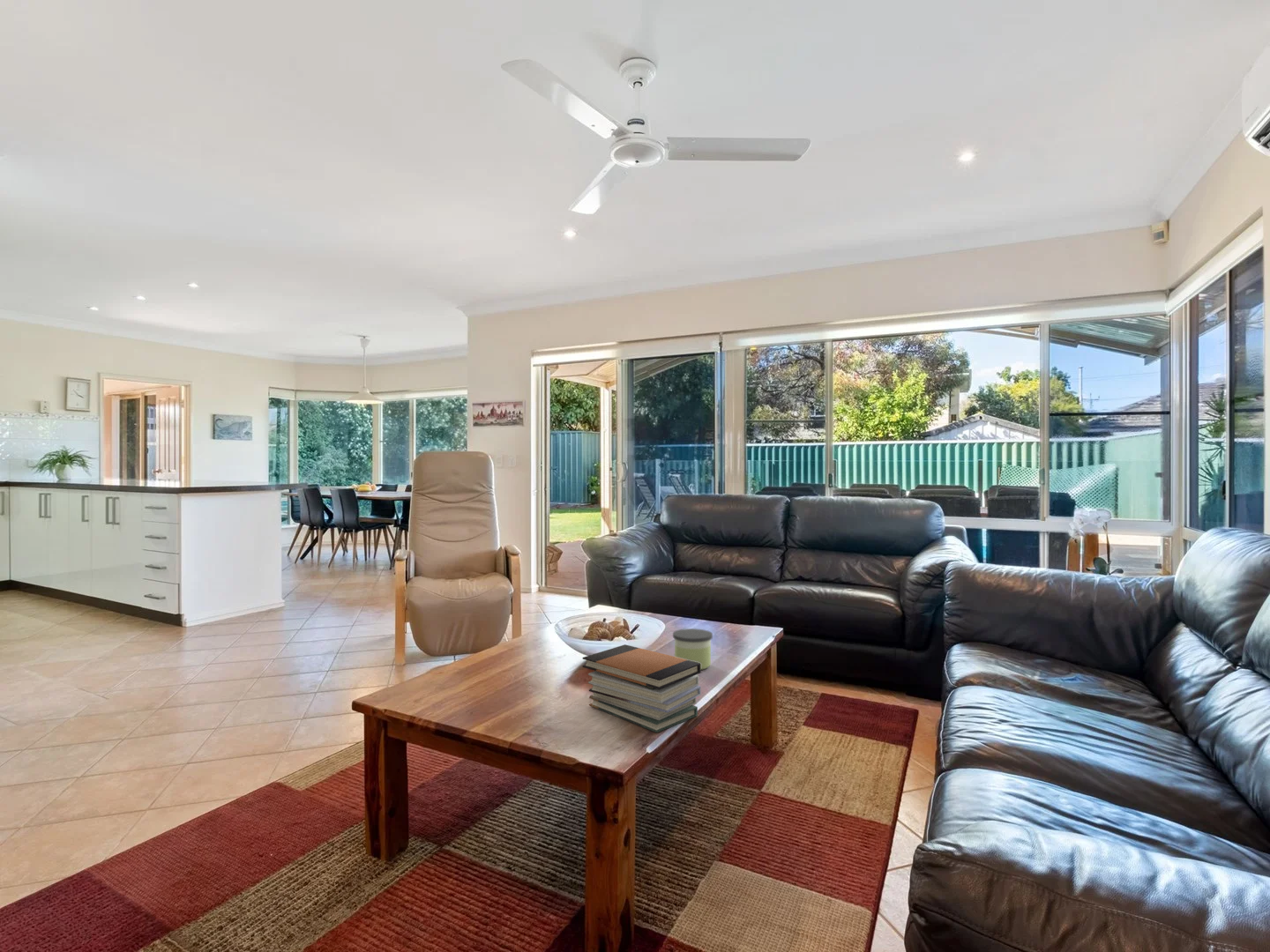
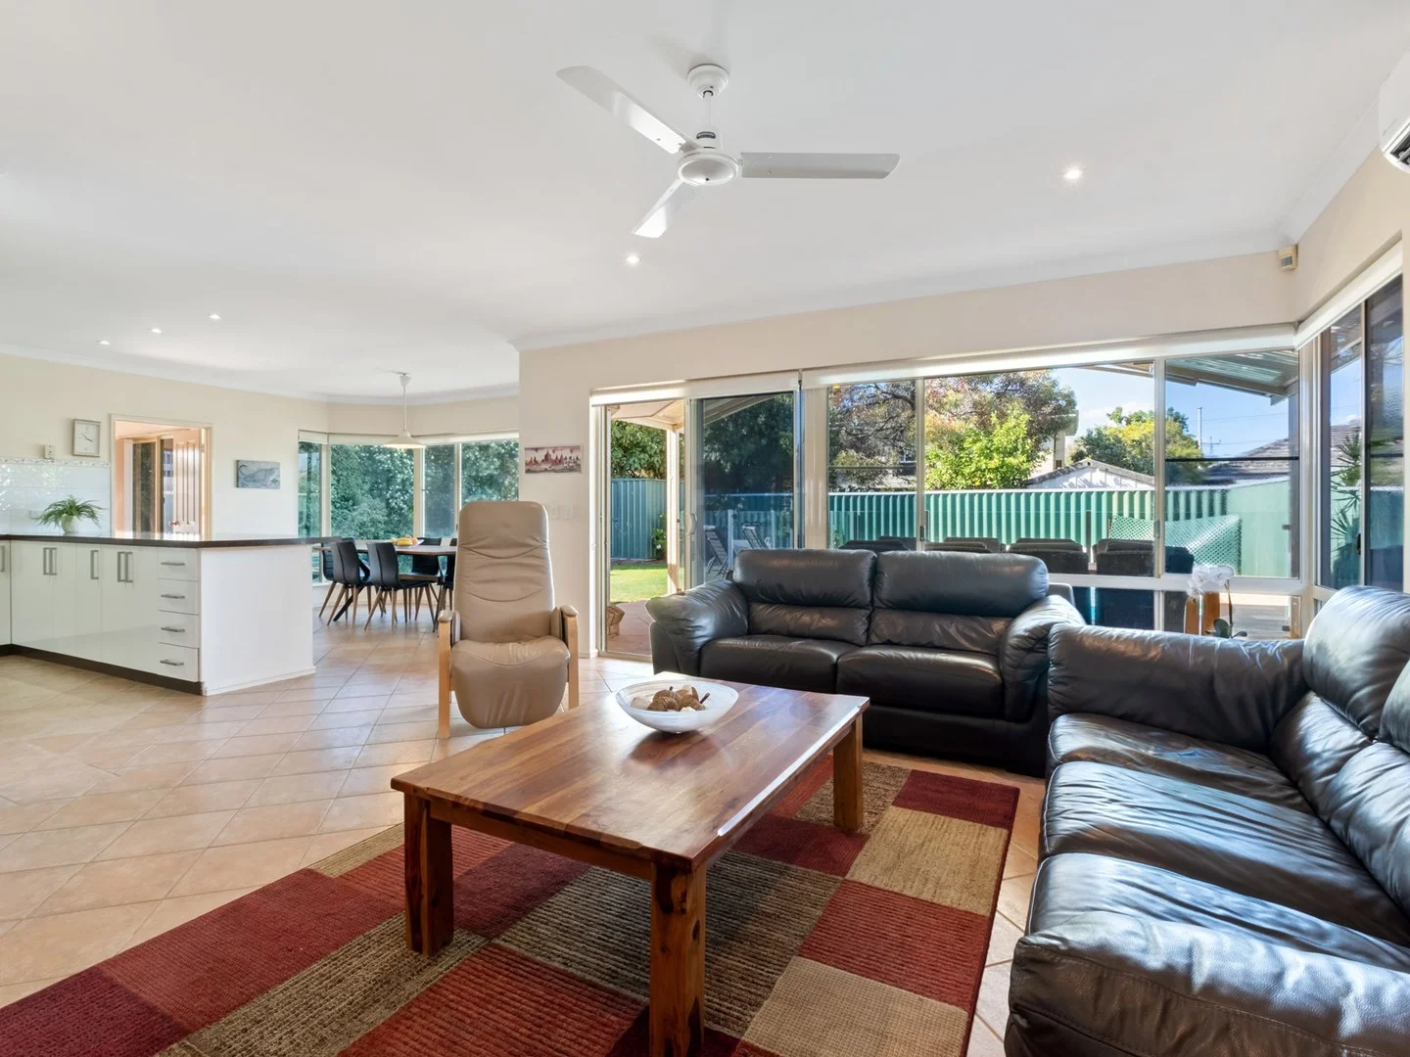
- candle [672,628,713,671]
- book stack [582,643,702,733]
